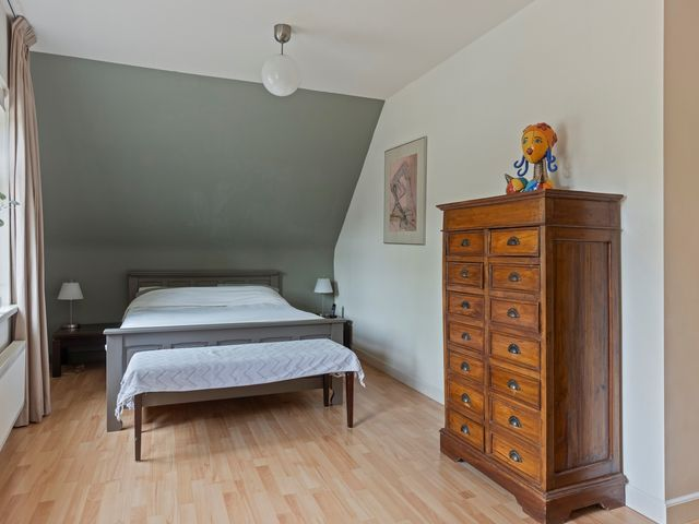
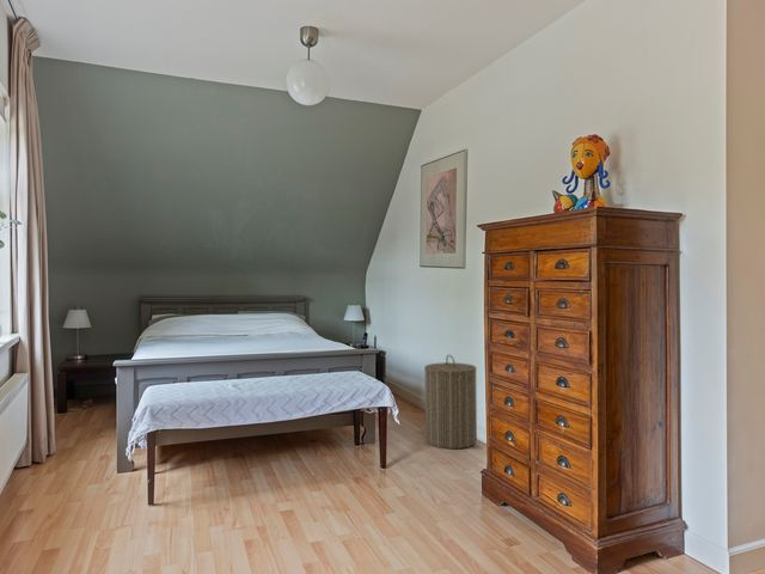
+ laundry hamper [423,354,478,450]
